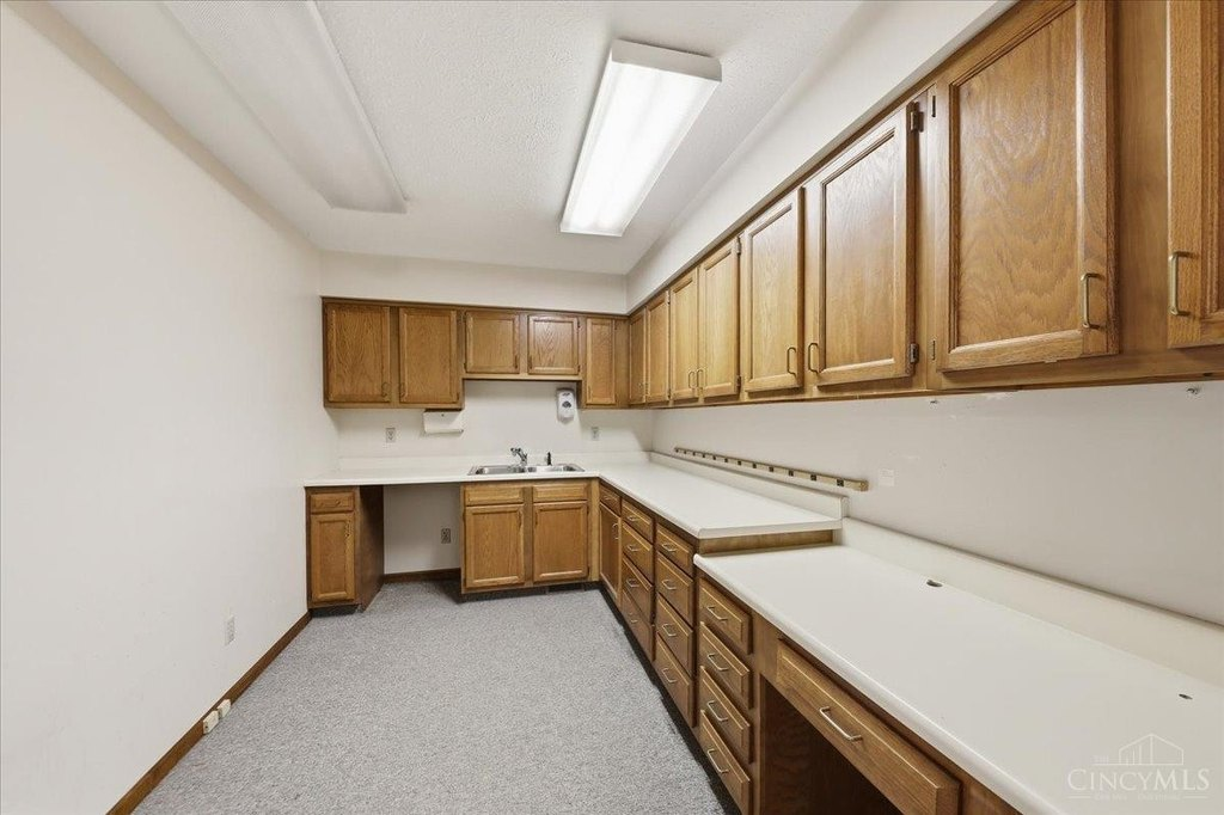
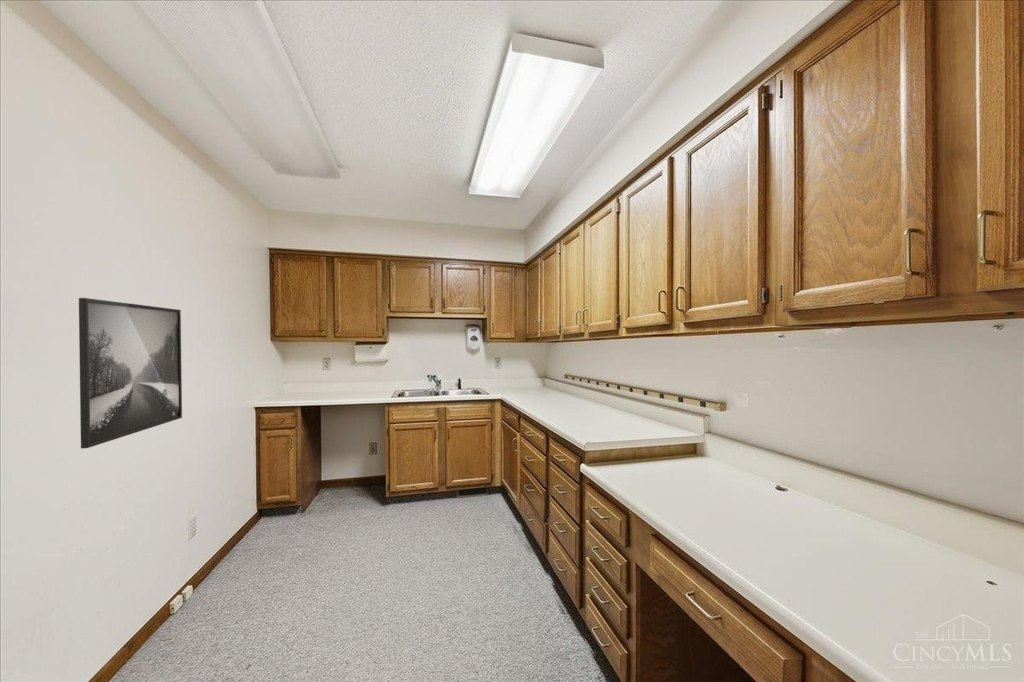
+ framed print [78,297,183,450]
